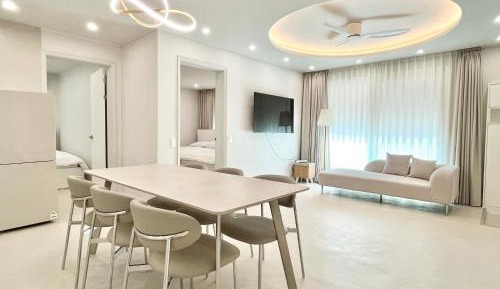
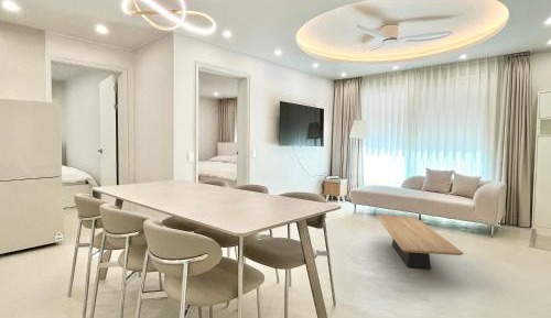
+ coffee table [375,215,465,270]
